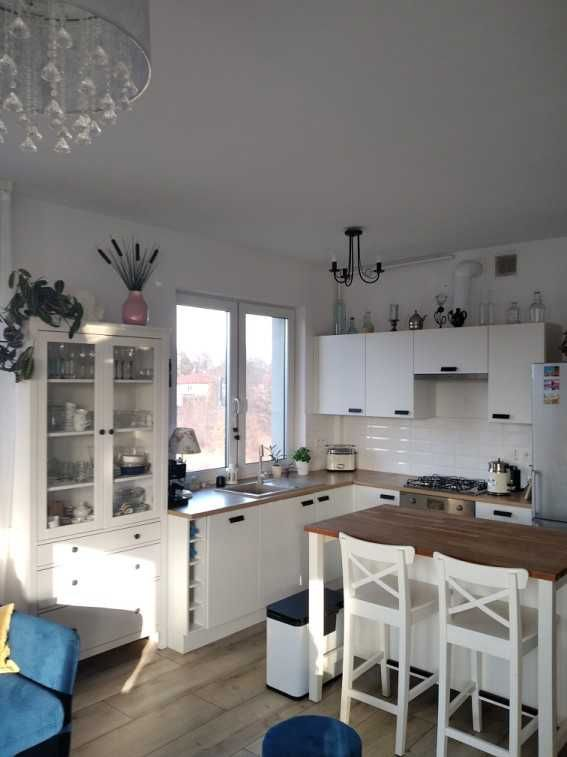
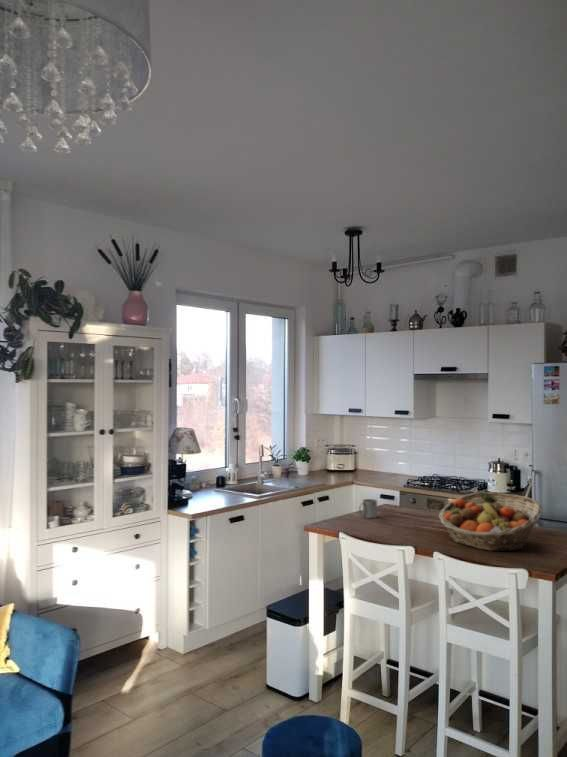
+ fruit basket [437,491,544,552]
+ mug [358,498,378,519]
